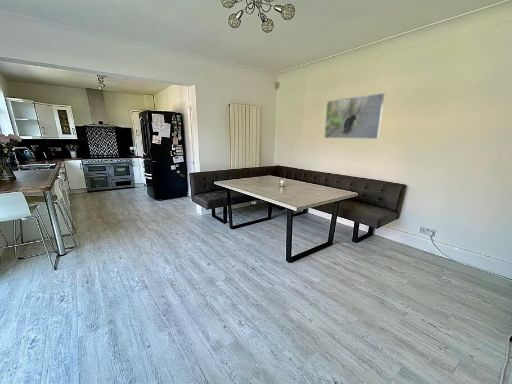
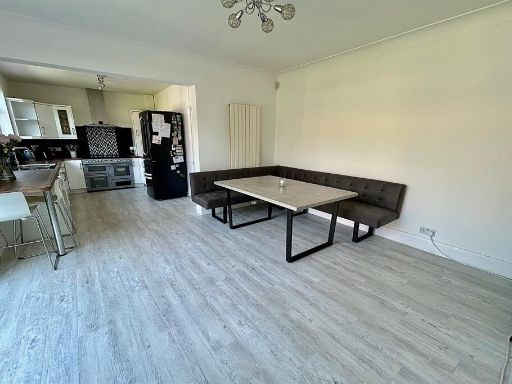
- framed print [323,92,386,140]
